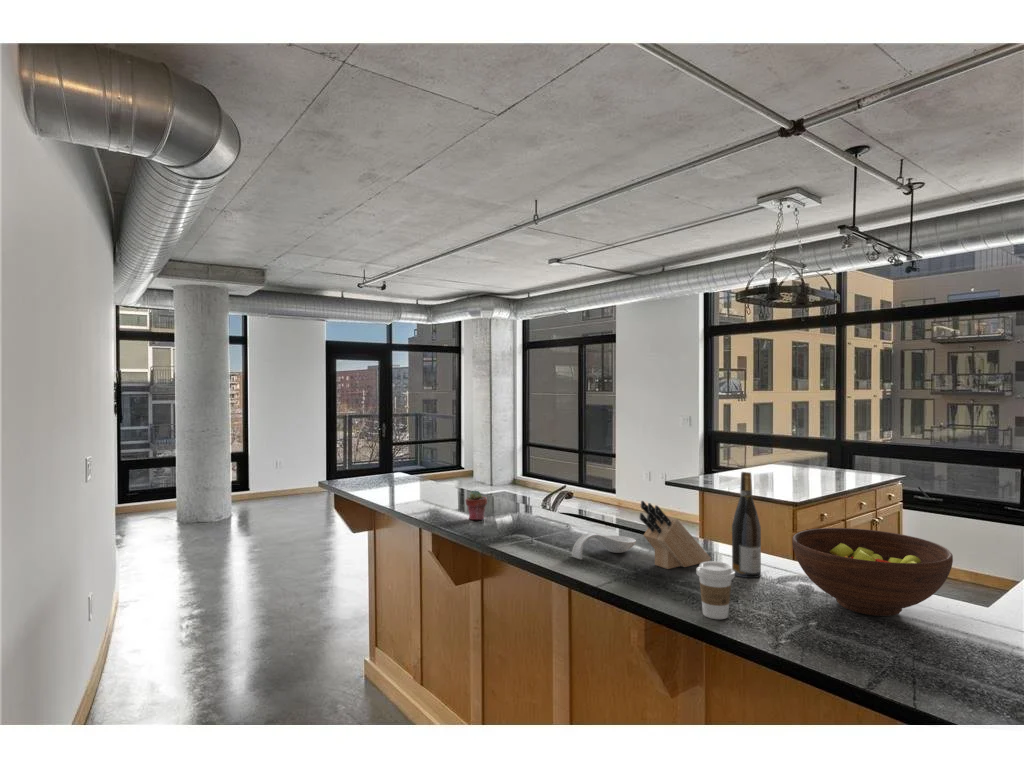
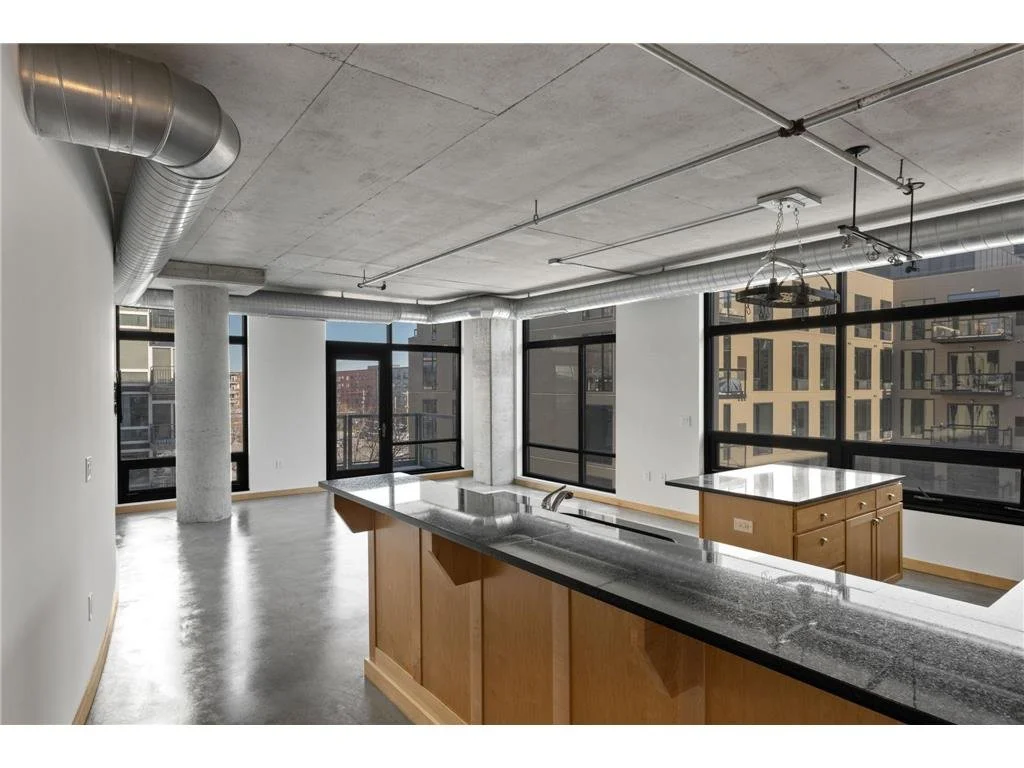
- knife block [639,500,712,570]
- spoon rest [571,532,637,560]
- wine bottle [731,471,762,579]
- potted succulent [465,489,488,521]
- fruit bowl [791,527,954,617]
- coffee cup [695,560,736,620]
